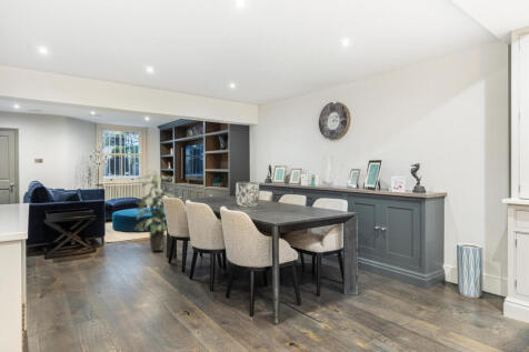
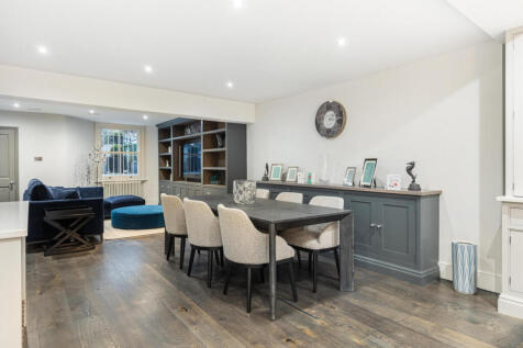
- indoor plant [134,169,178,252]
